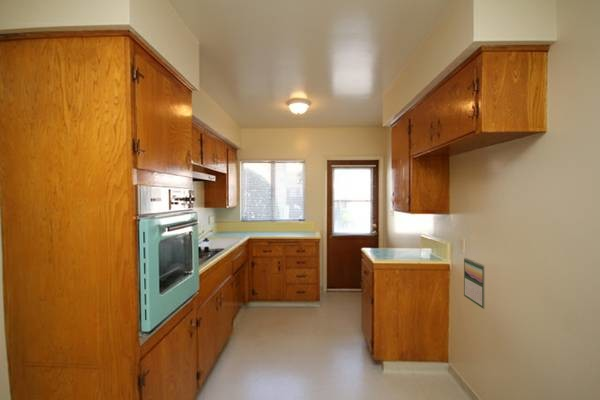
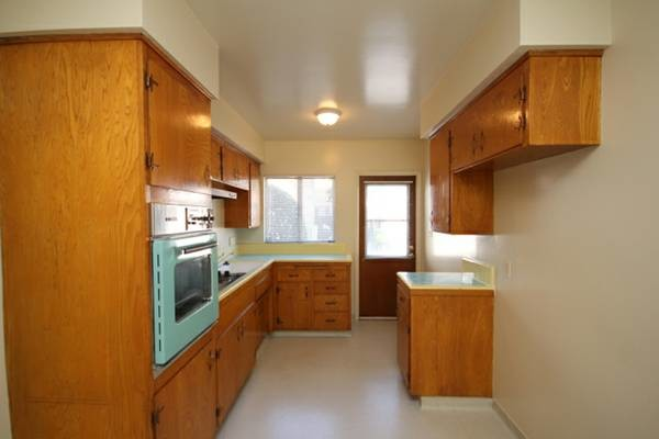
- calendar [463,257,486,310]
